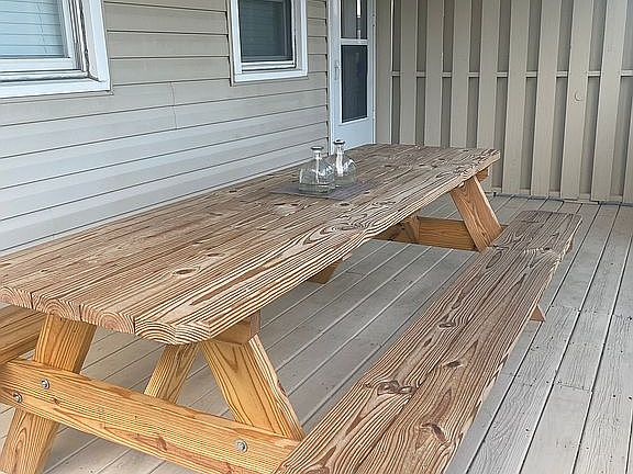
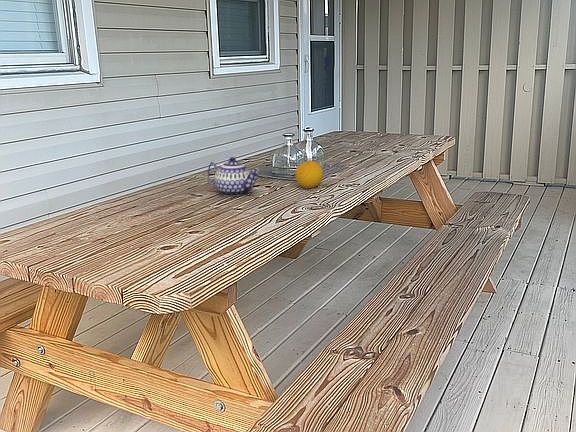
+ fruit [294,160,324,189]
+ teapot [206,156,260,197]
